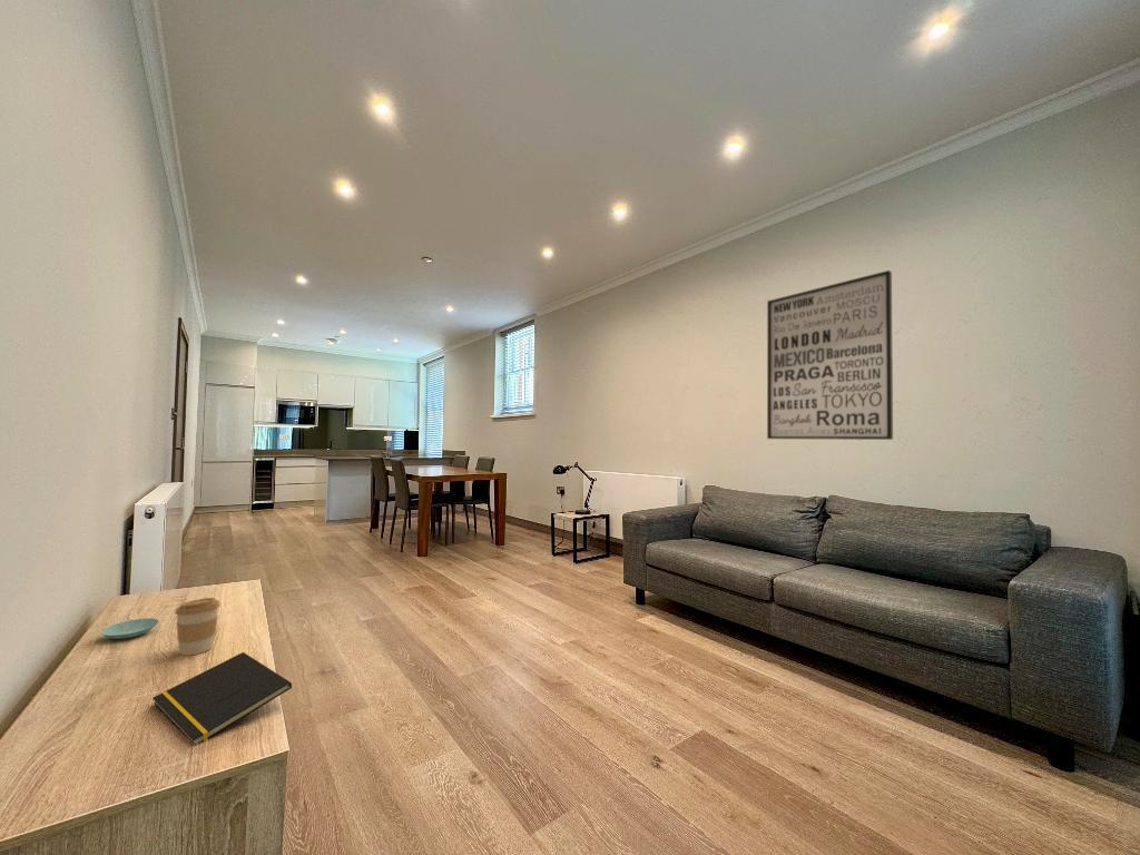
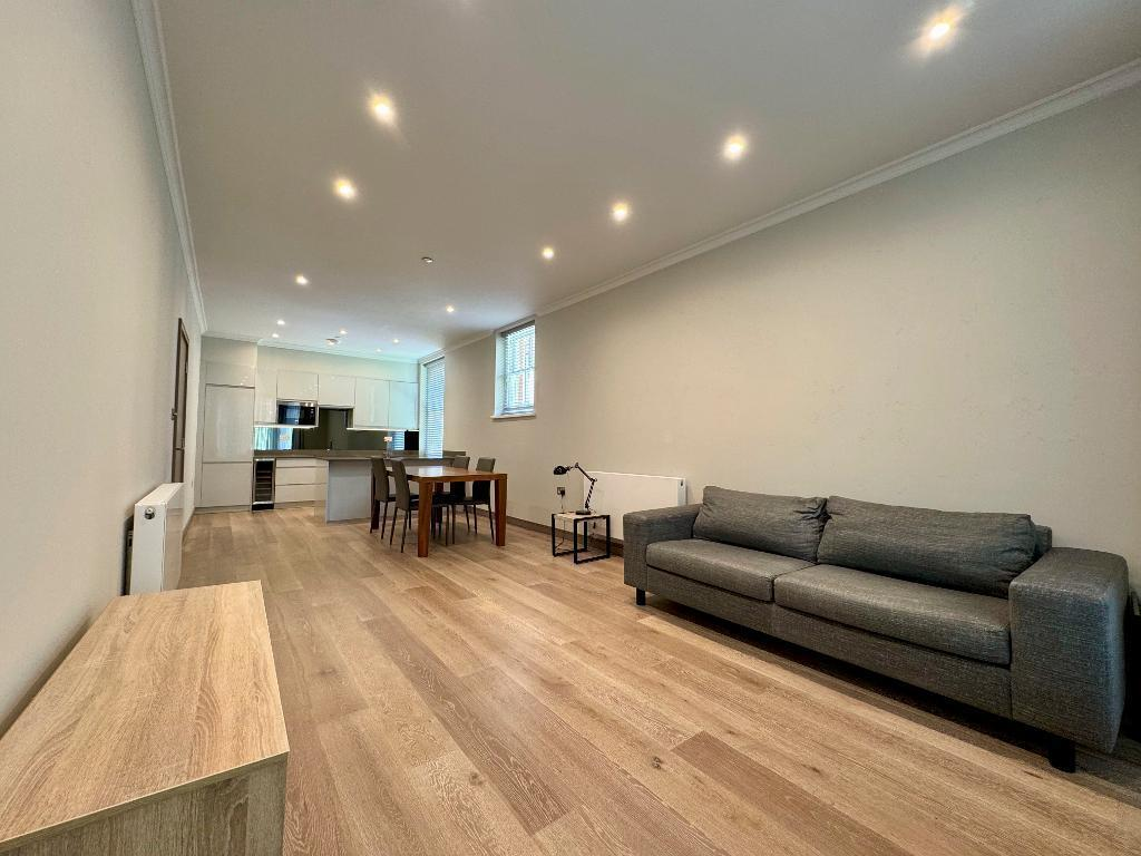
- wall art [766,269,894,441]
- notepad [151,651,293,745]
- saucer [100,617,160,640]
- coffee cup [174,597,222,657]
